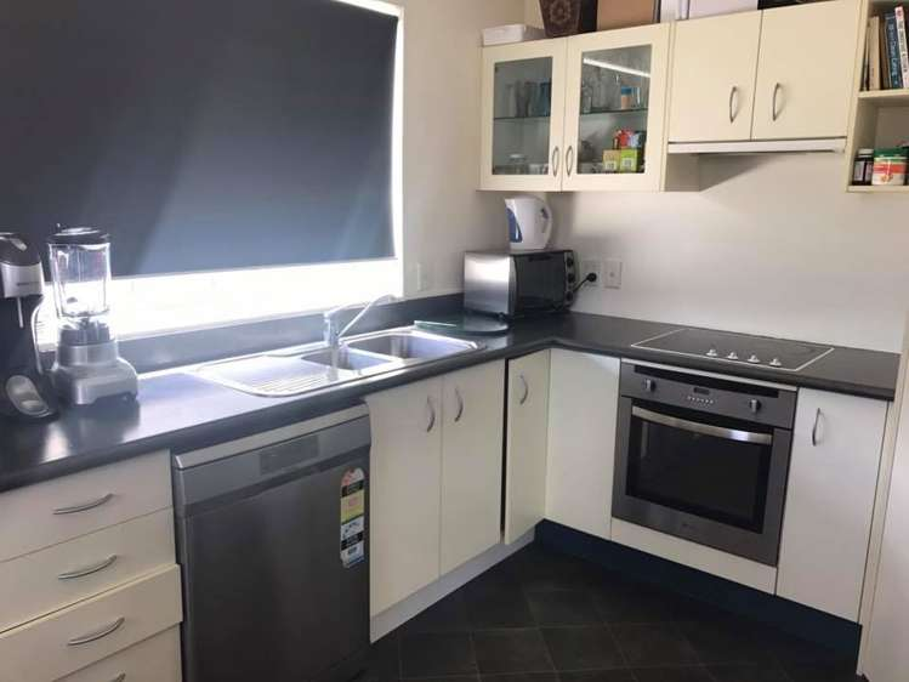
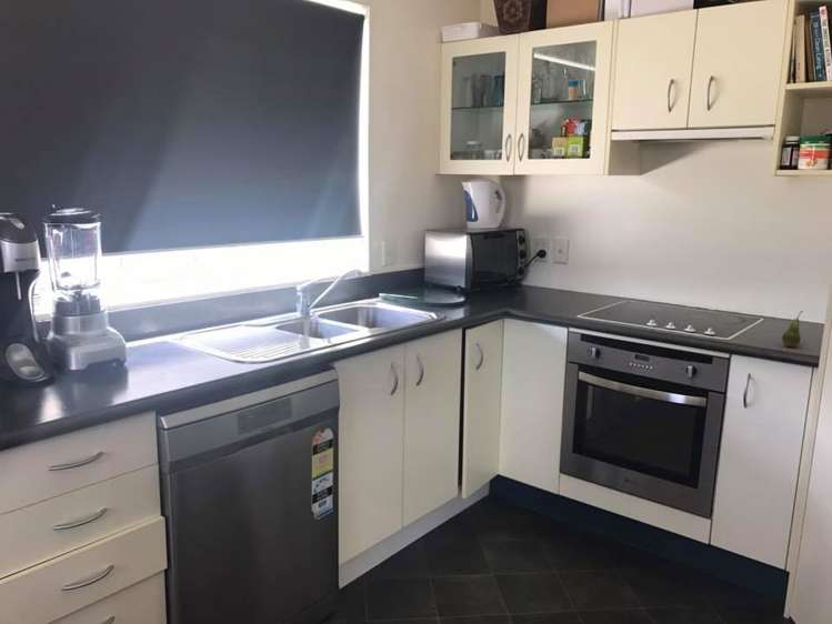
+ fruit [781,310,804,349]
